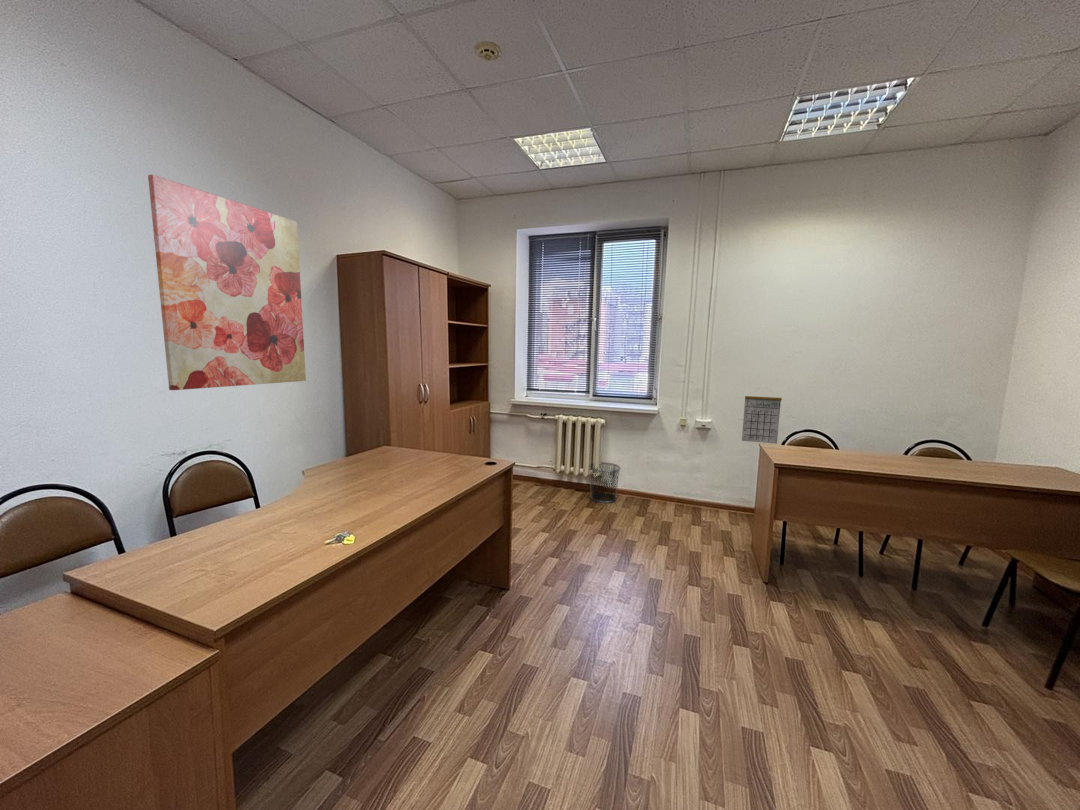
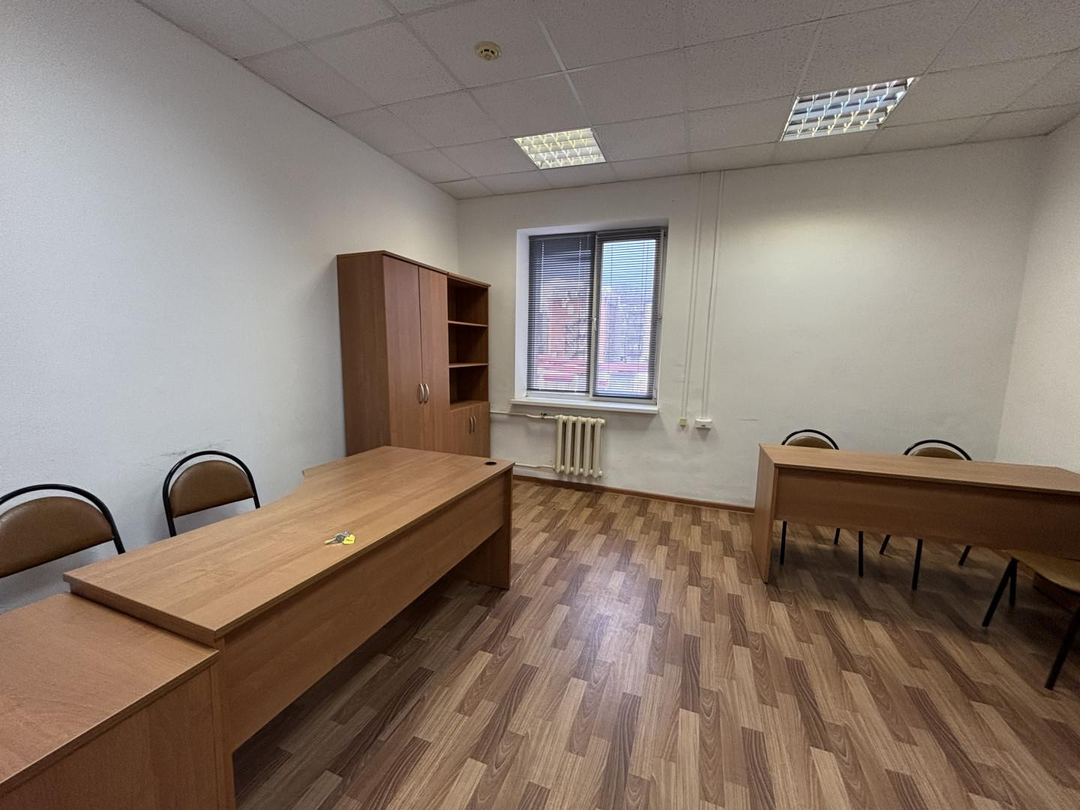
- calendar [741,387,783,445]
- wall art [147,173,307,391]
- waste bin [588,461,621,504]
